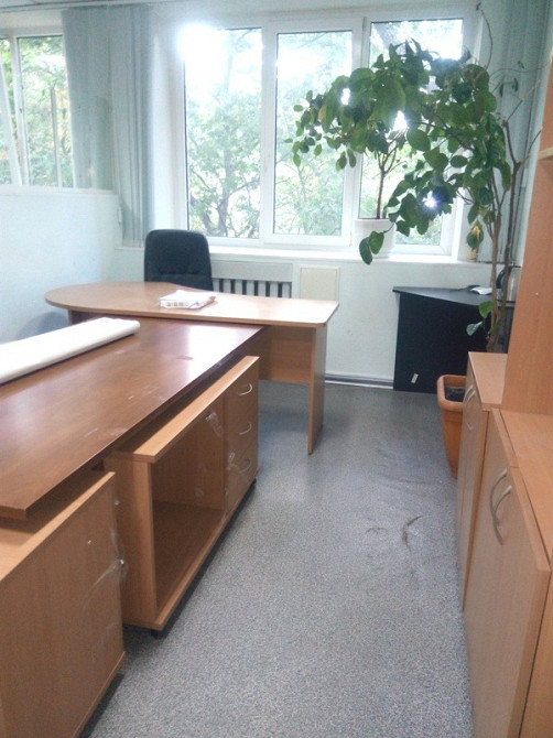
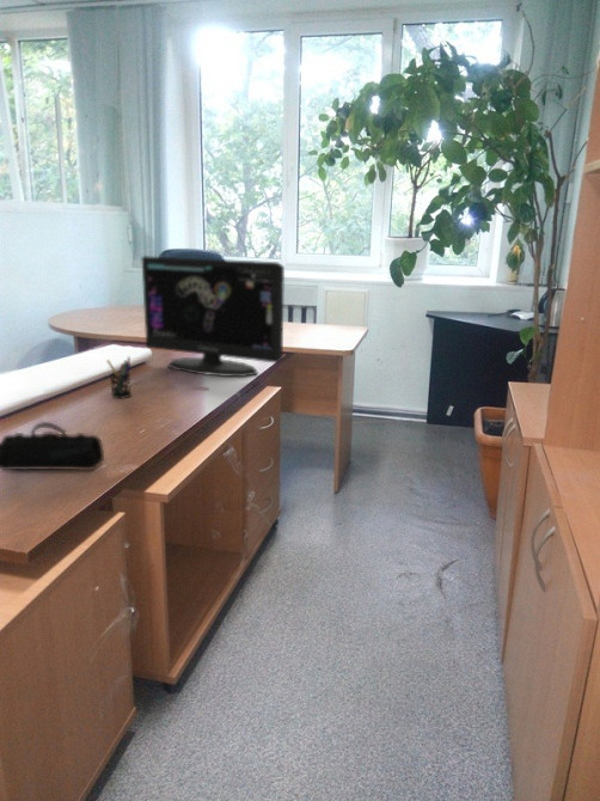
+ computer monitor [141,255,286,378]
+ pen holder [105,356,133,399]
+ pencil case [0,421,105,471]
